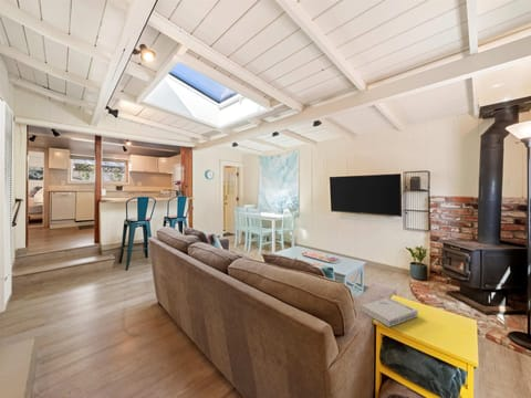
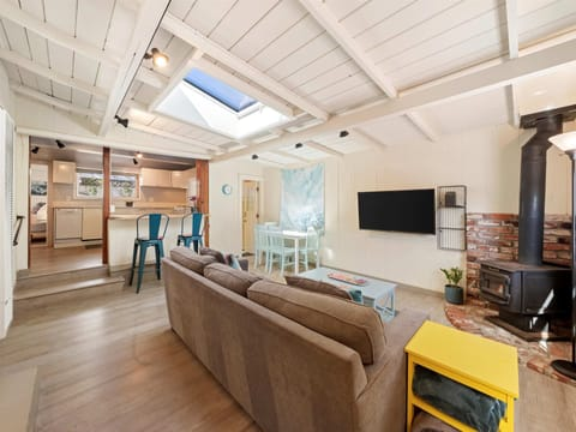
- book [361,296,419,328]
